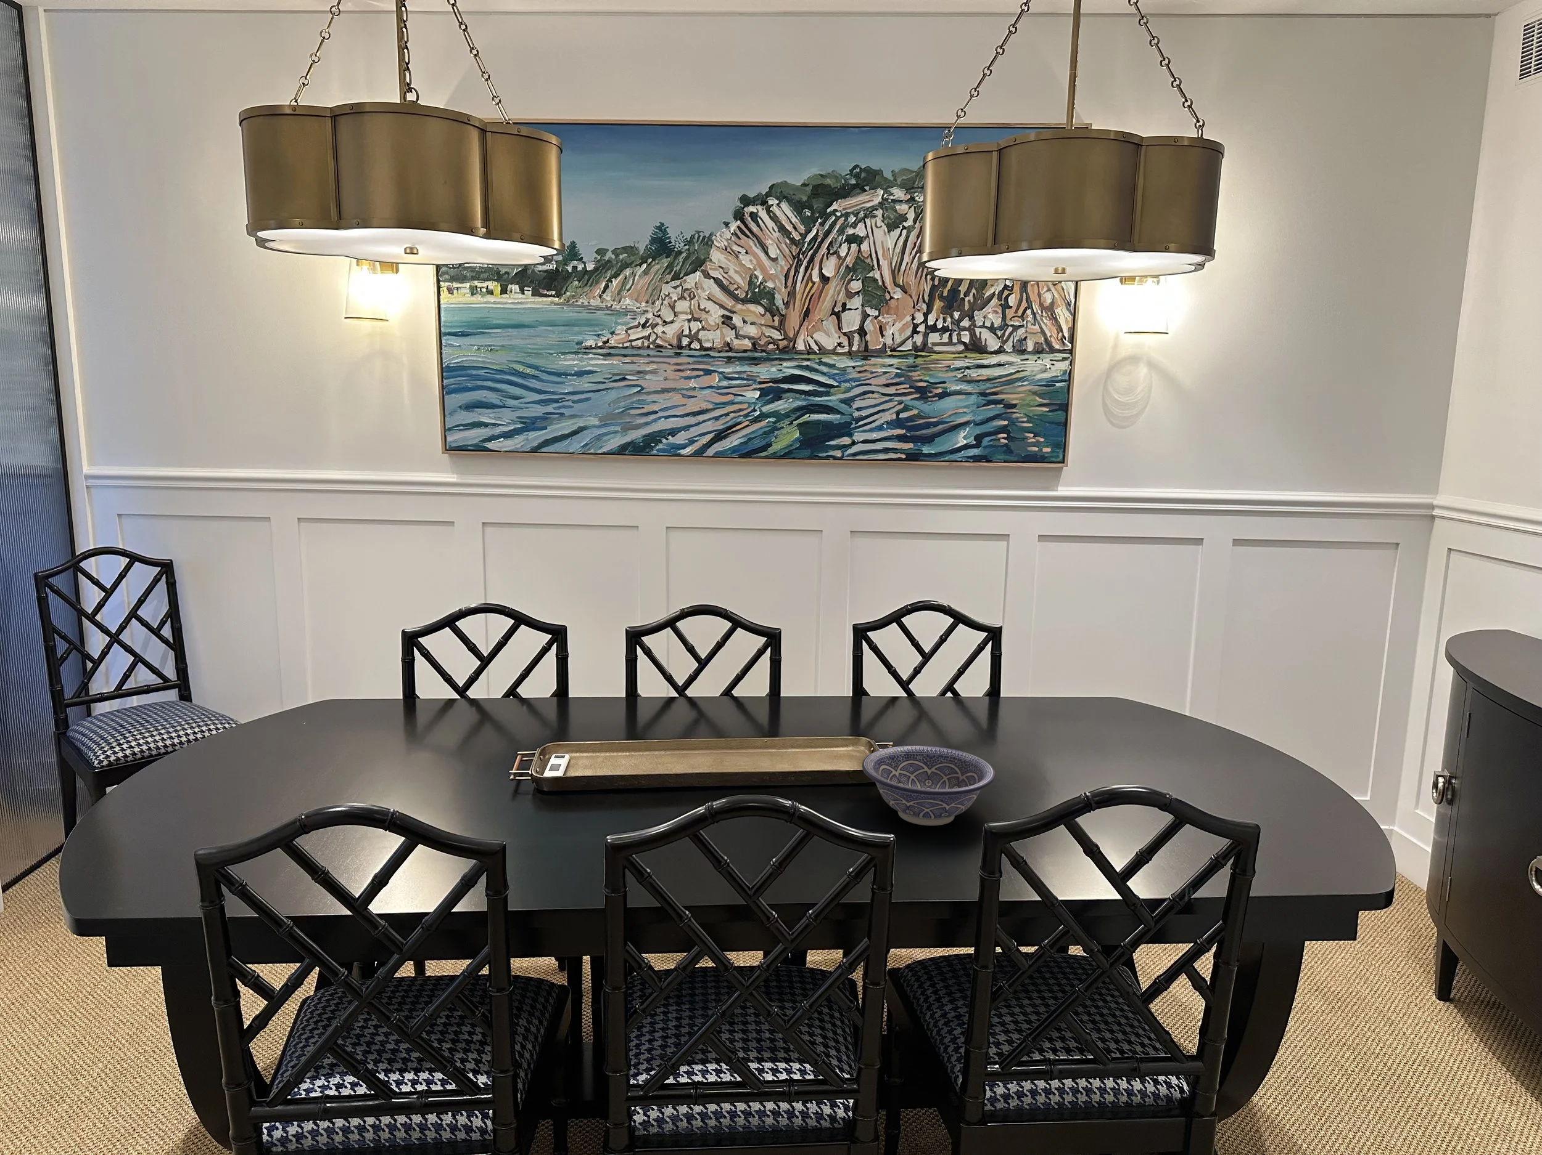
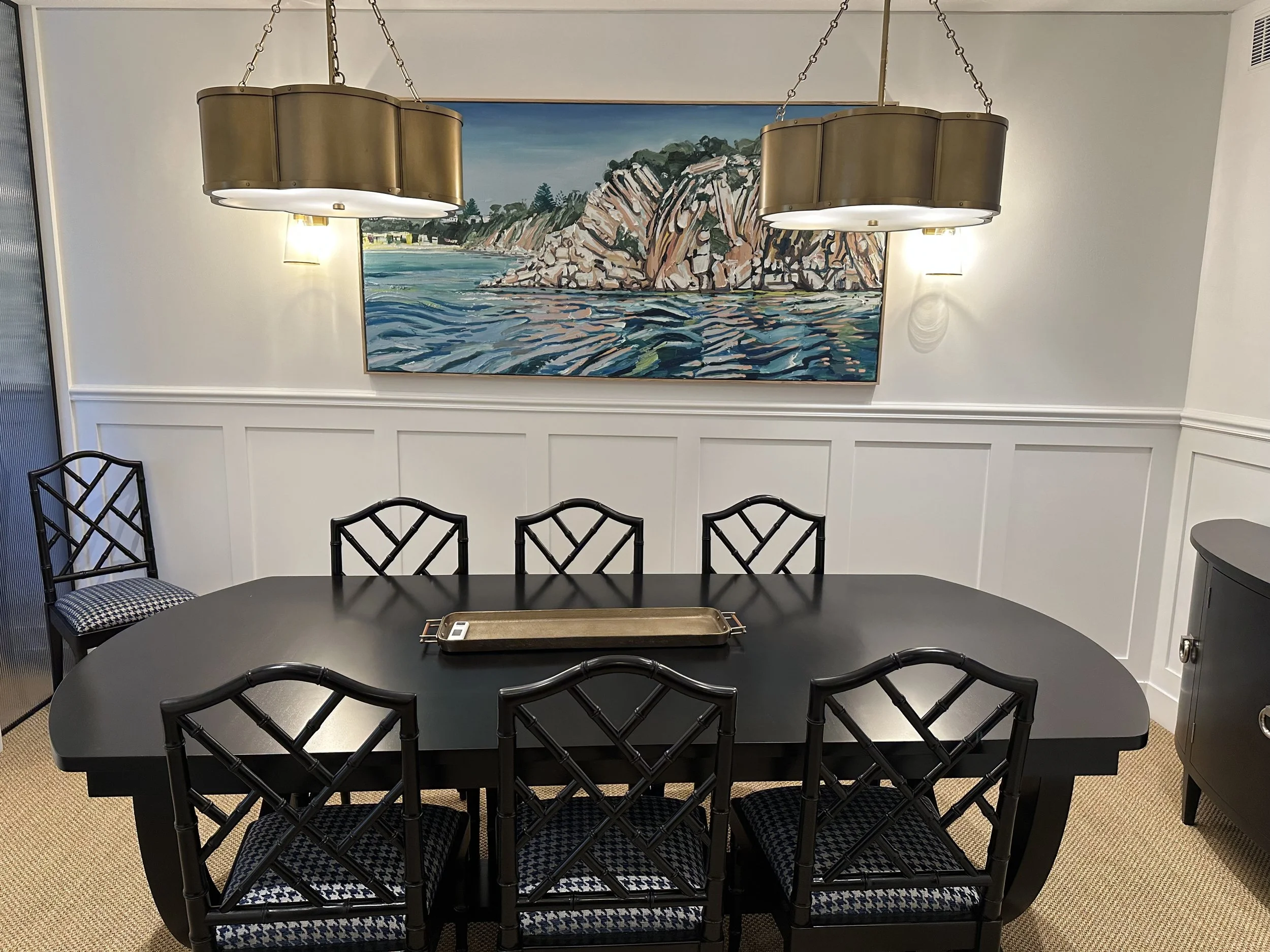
- decorative bowl [862,745,997,826]
